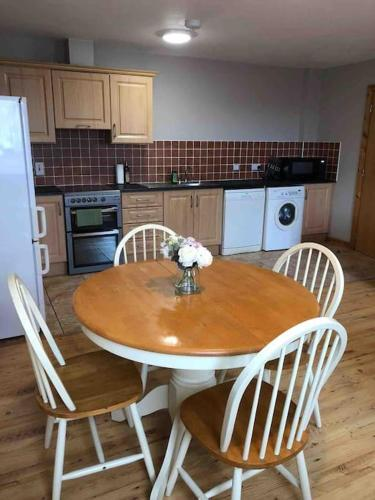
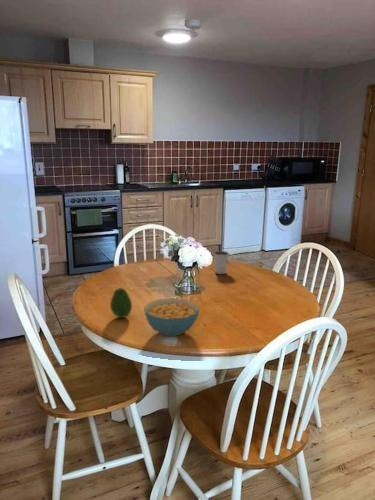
+ cereal bowl [143,297,200,337]
+ dixie cup [212,250,230,275]
+ fruit [109,287,133,319]
